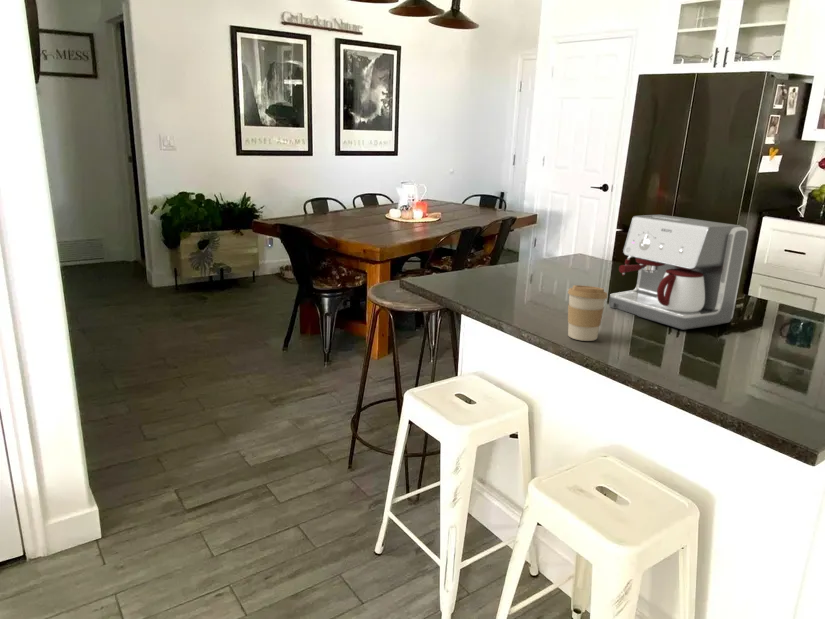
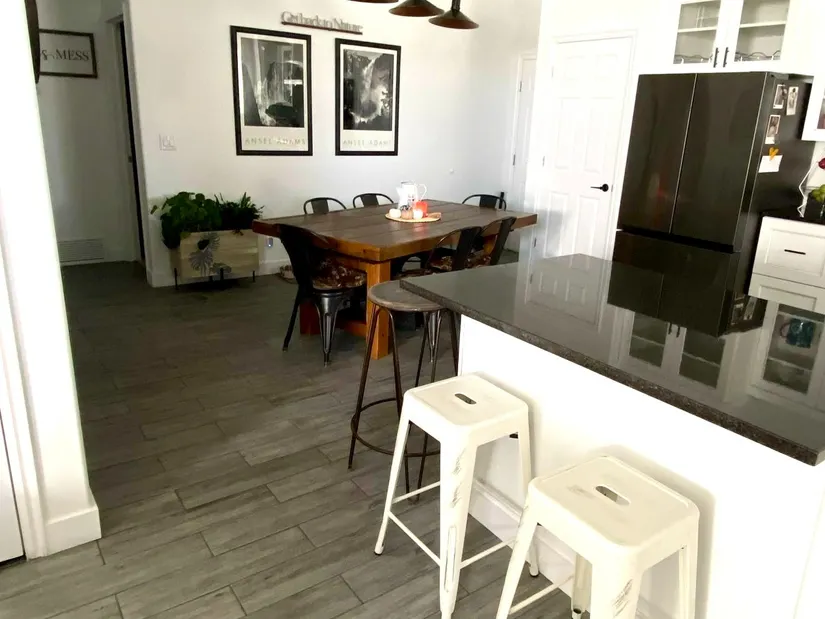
- coffee maker [608,214,749,331]
- coffee cup [567,284,608,342]
